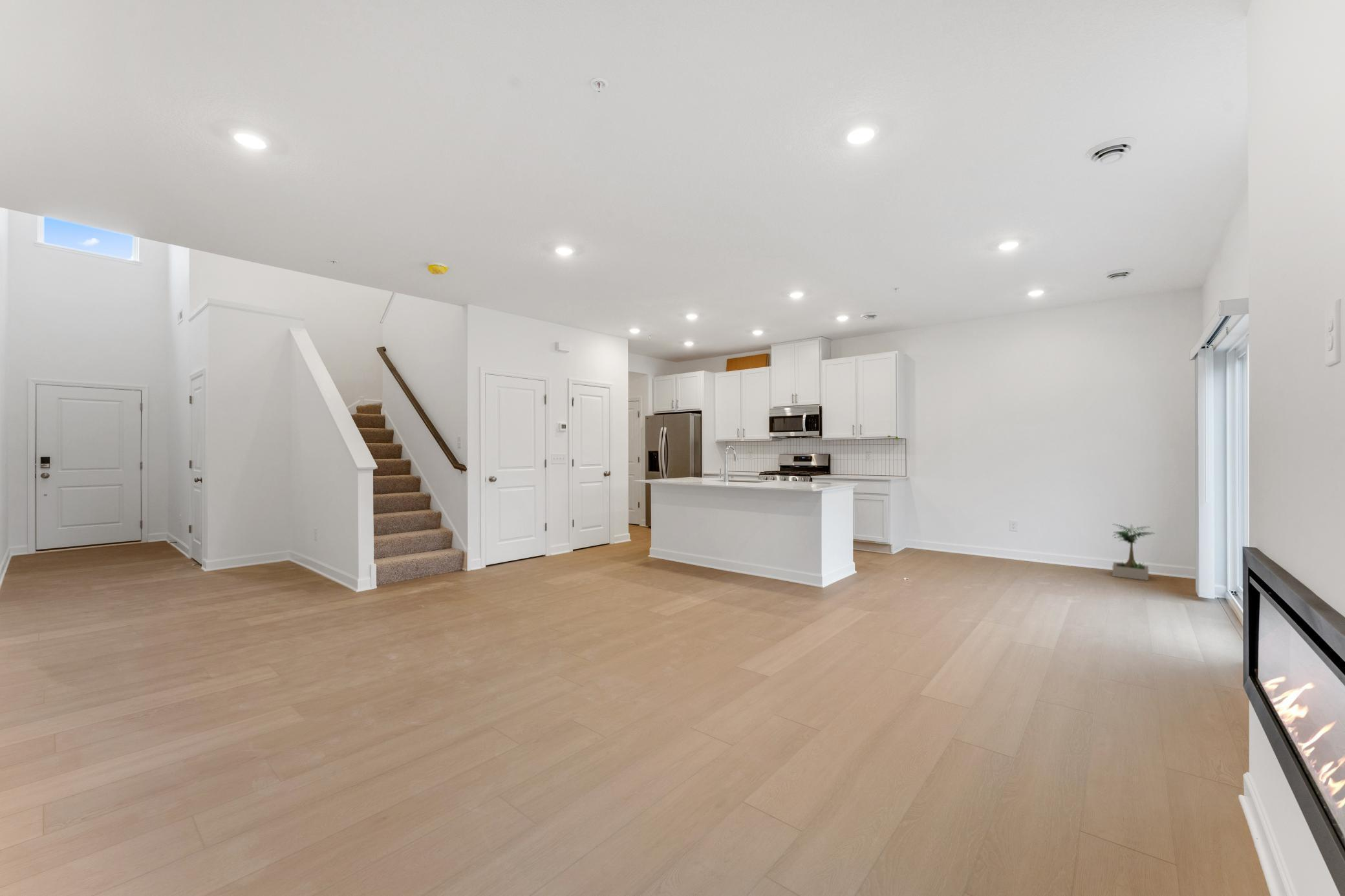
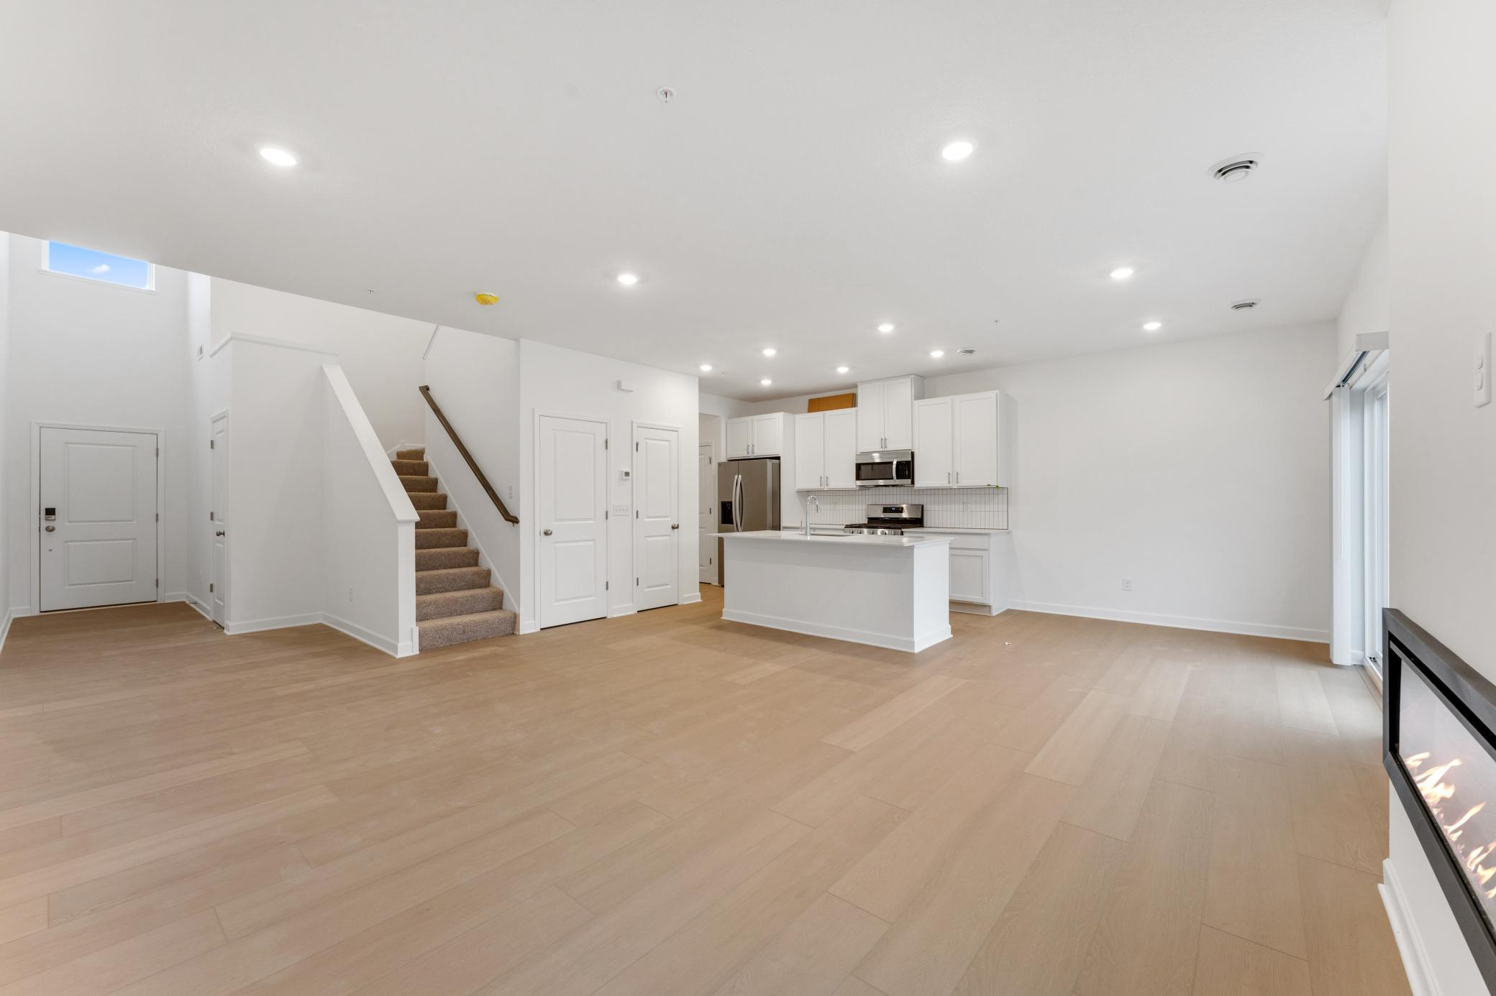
- potted plant [1112,523,1155,581]
